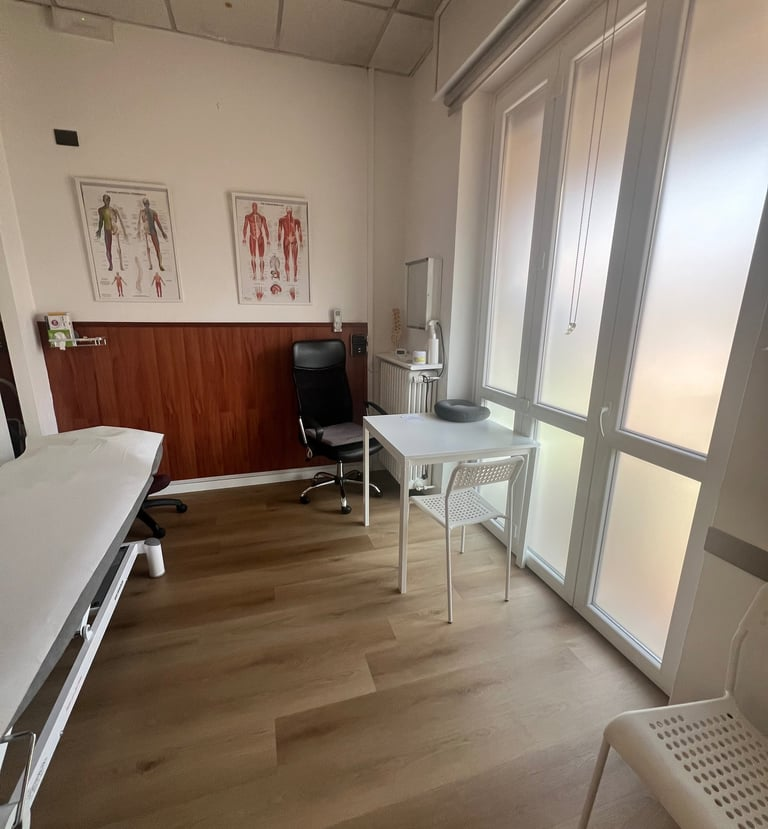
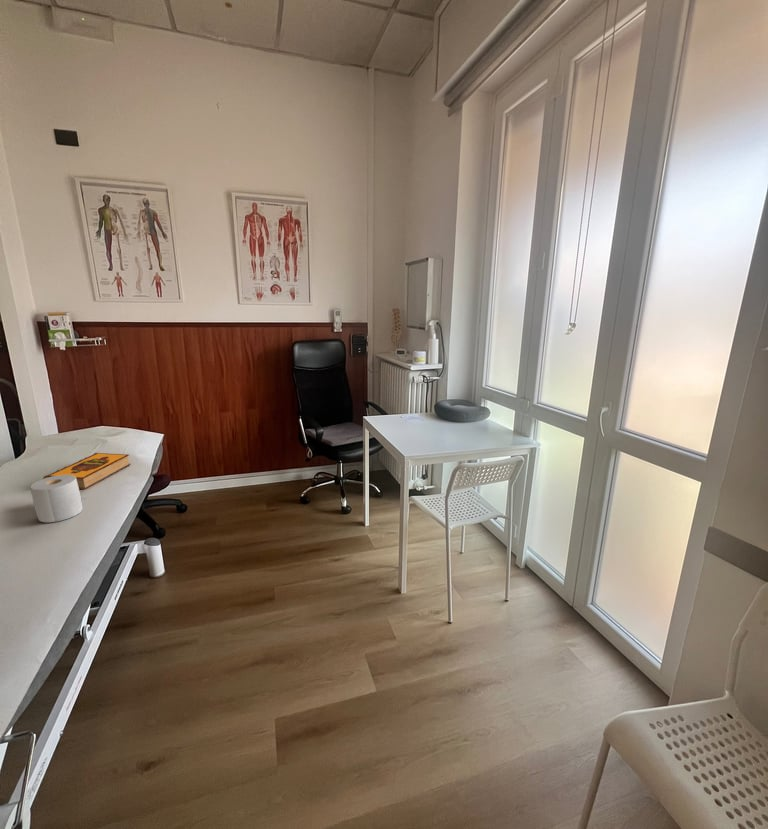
+ hardback book [42,452,131,490]
+ paper towel roll [30,475,83,523]
